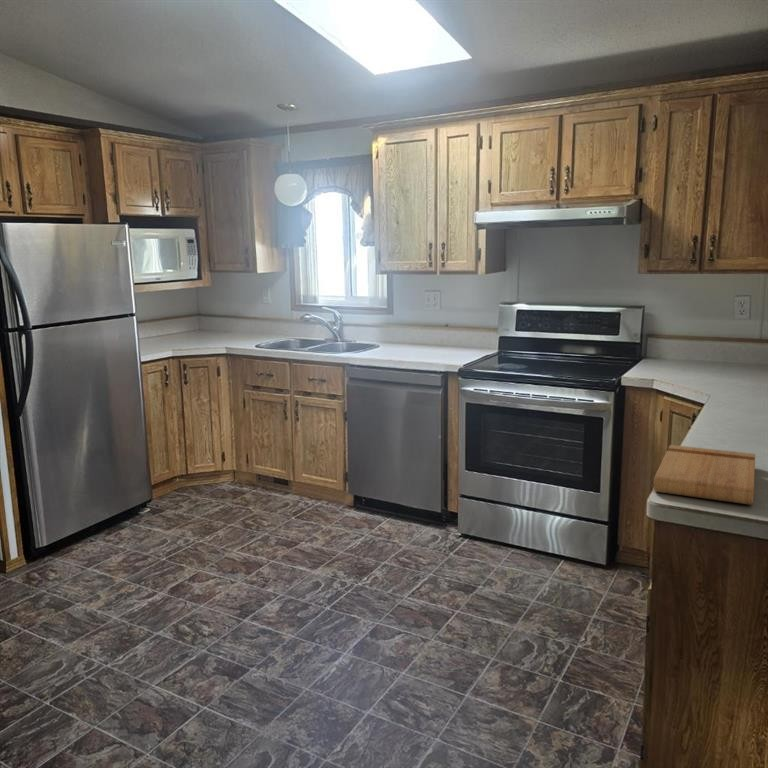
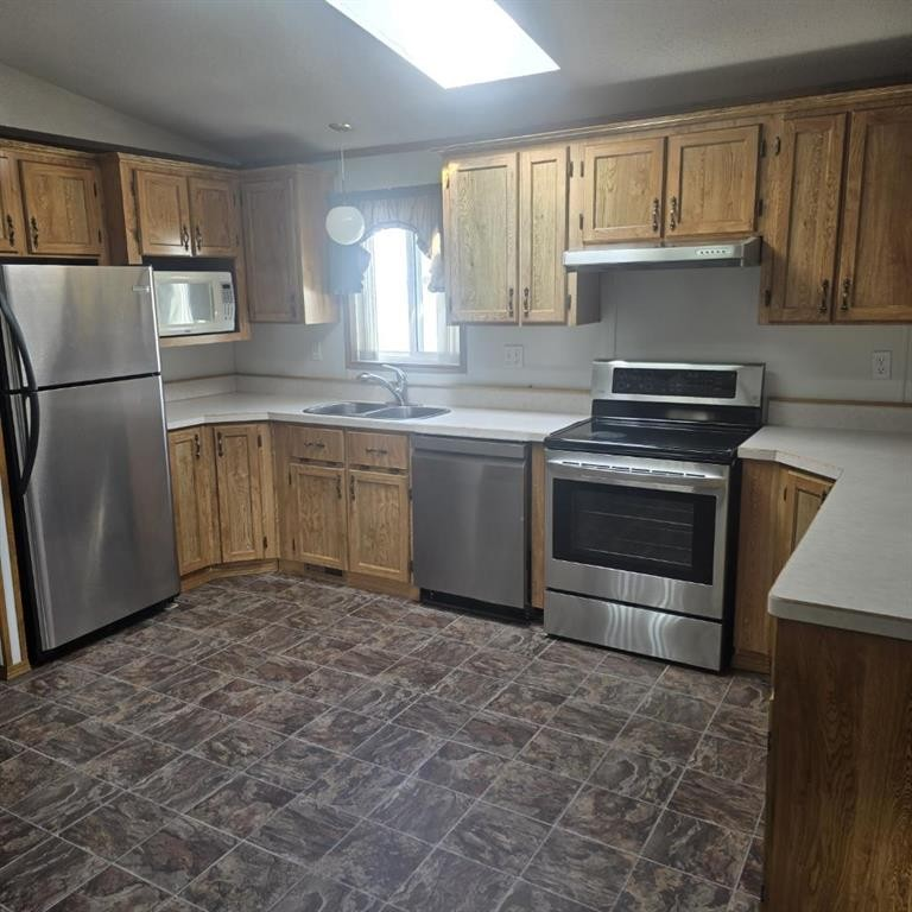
- cutting board [653,444,756,506]
